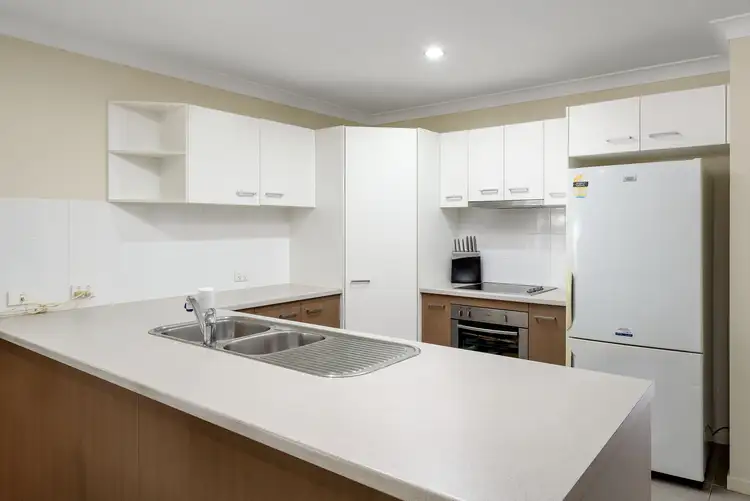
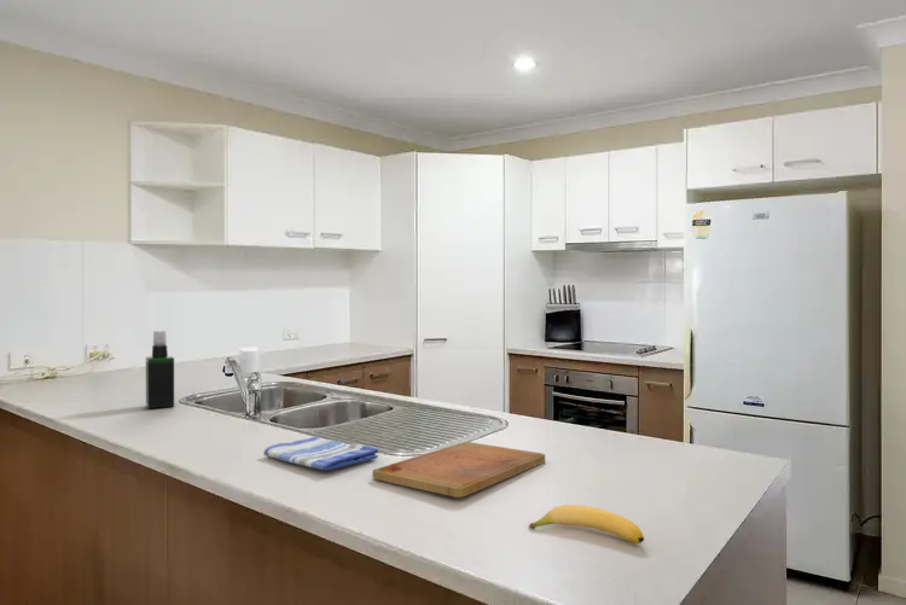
+ cutting board [371,441,546,499]
+ spray bottle [145,330,175,409]
+ banana [528,504,645,545]
+ dish towel [262,435,379,471]
